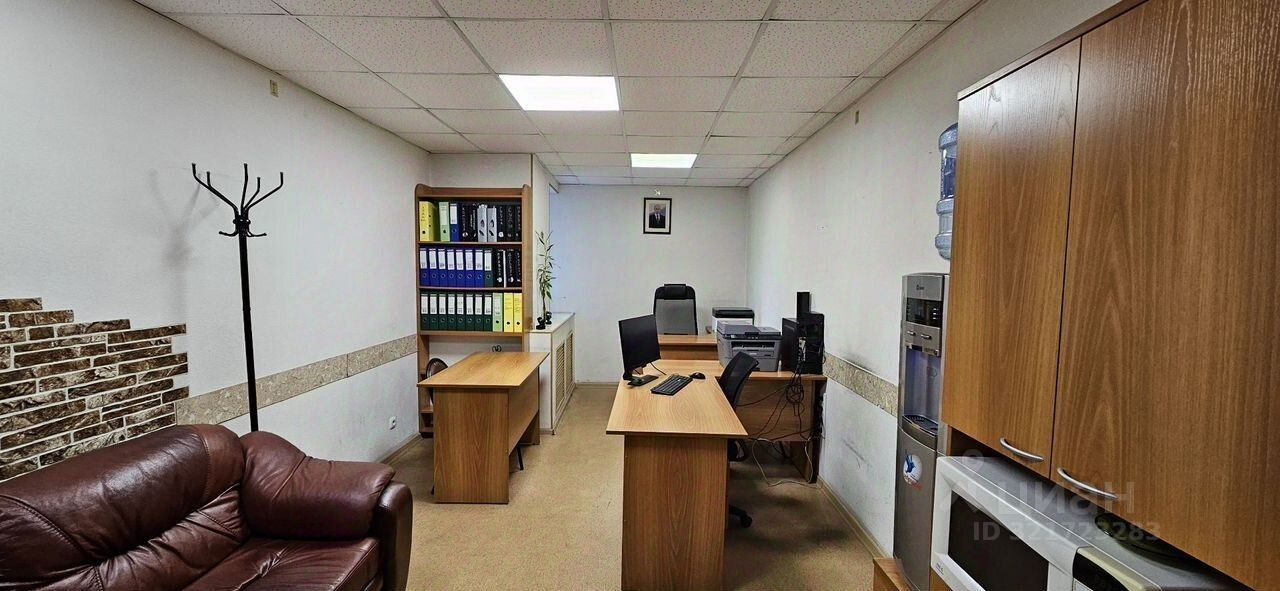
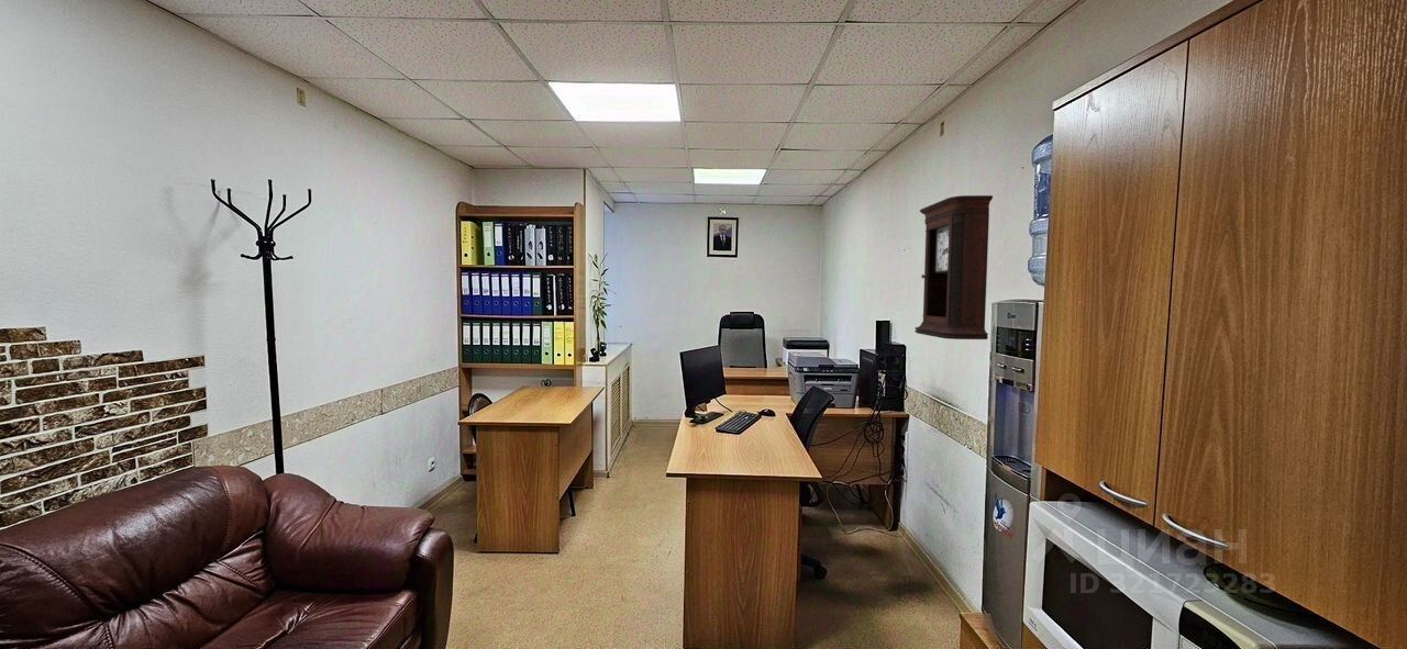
+ pendulum clock [913,194,994,340]
